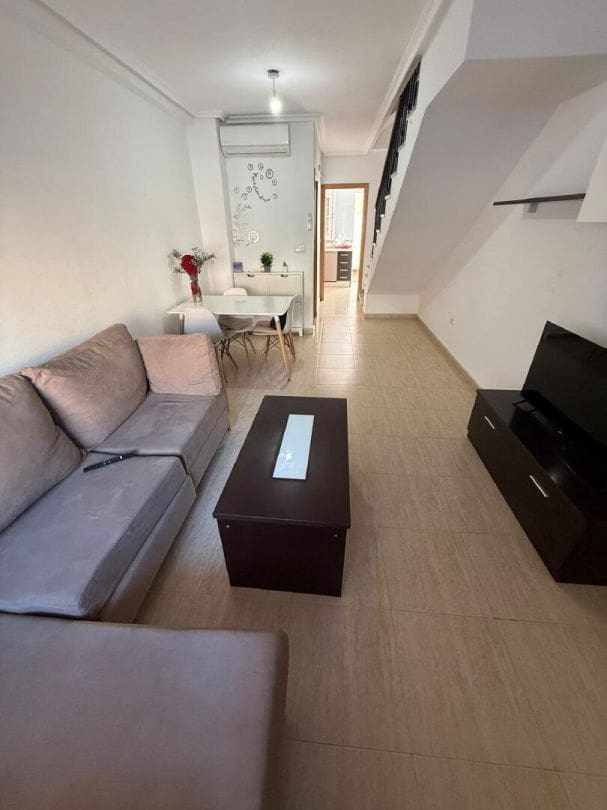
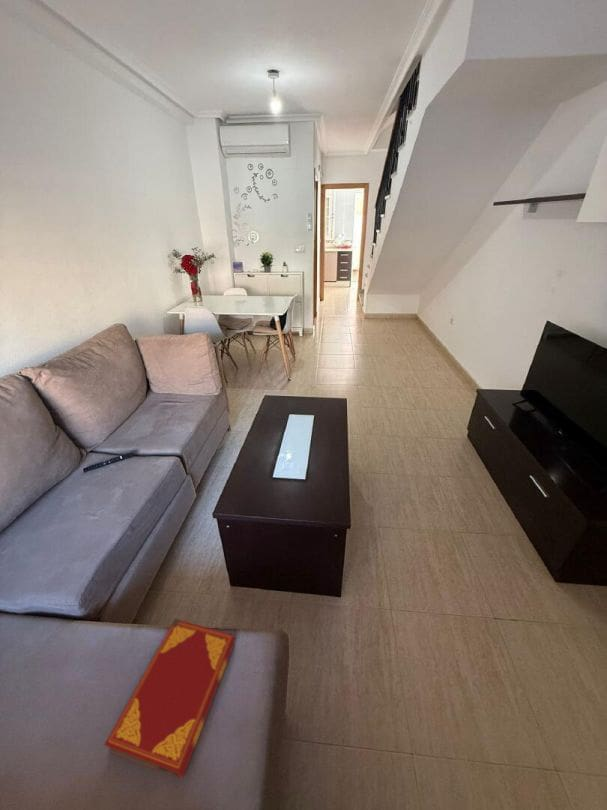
+ hardback book [103,618,237,780]
